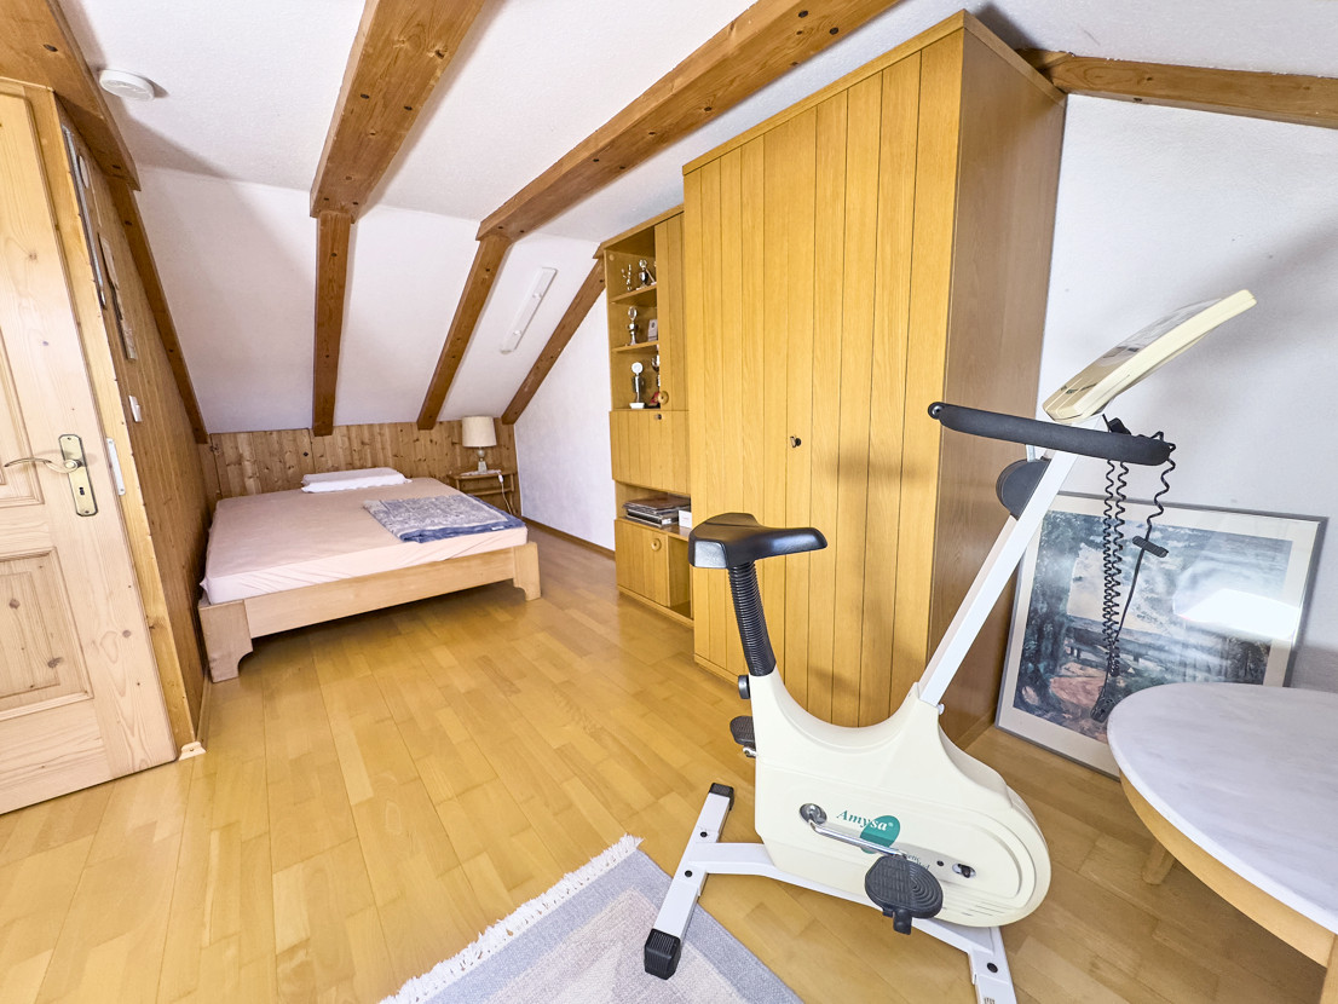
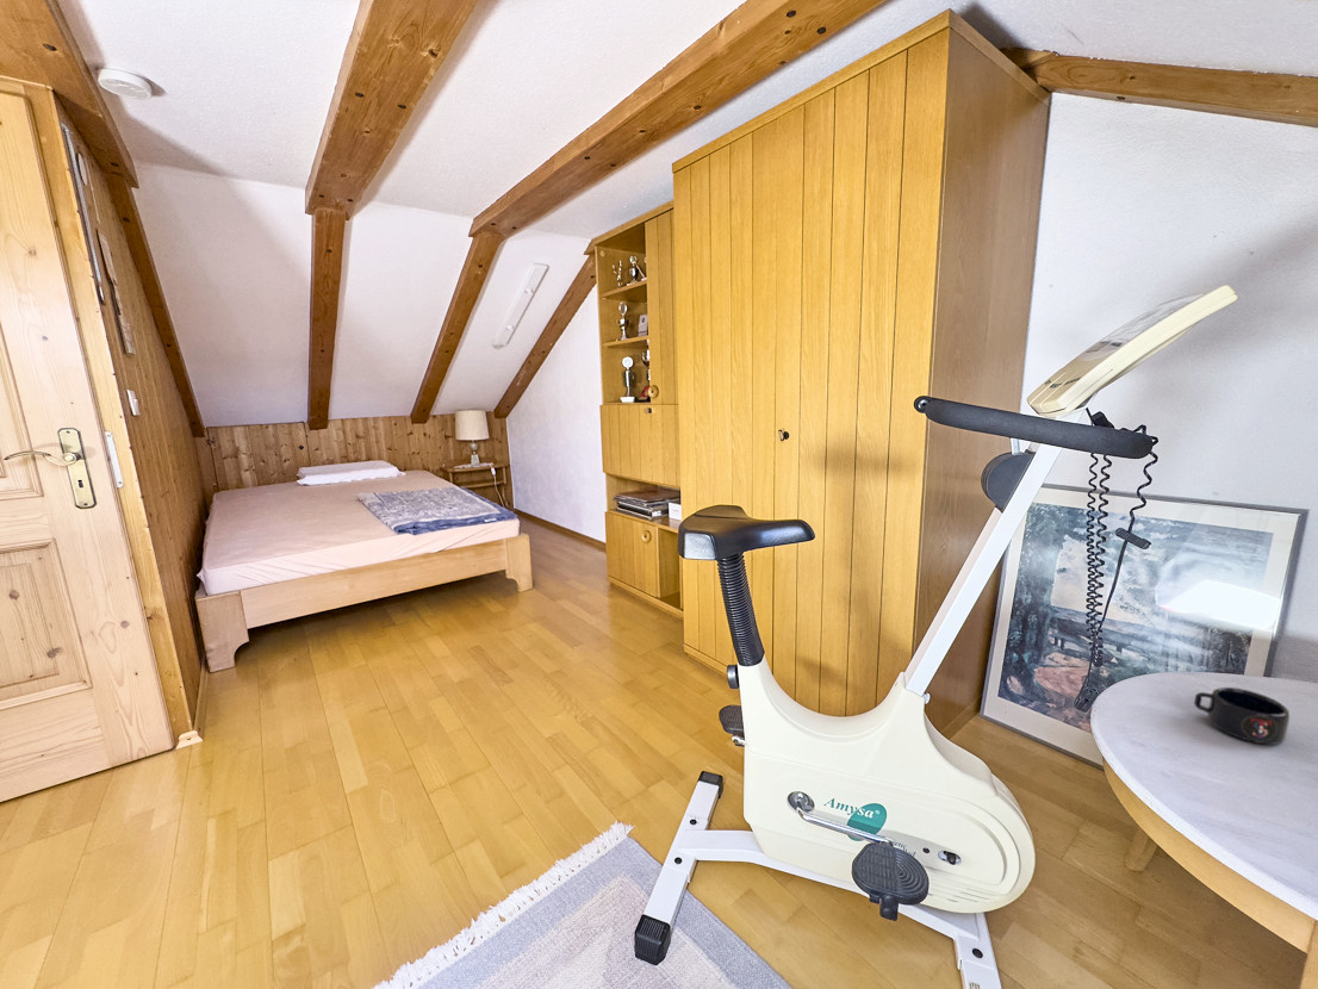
+ mug [1193,686,1291,746]
